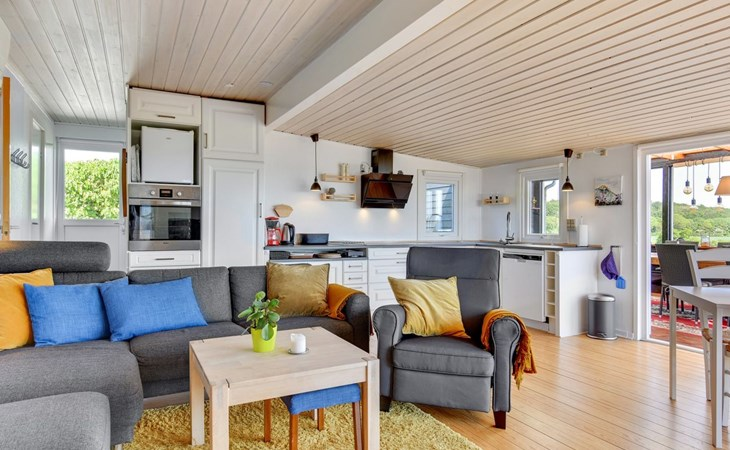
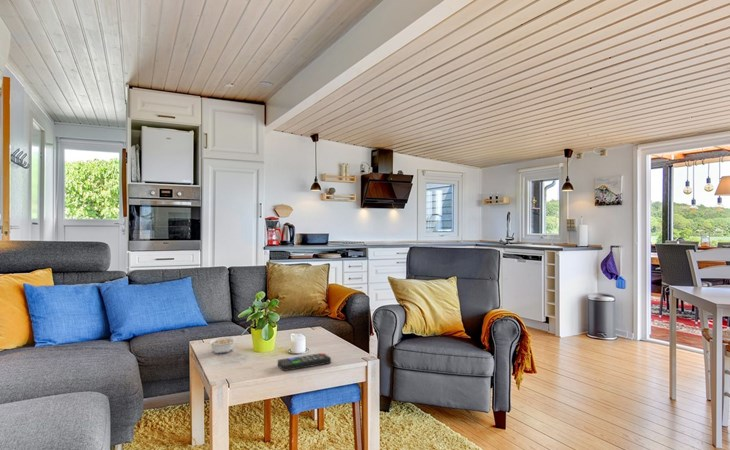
+ remote control [277,352,332,372]
+ legume [208,336,237,354]
